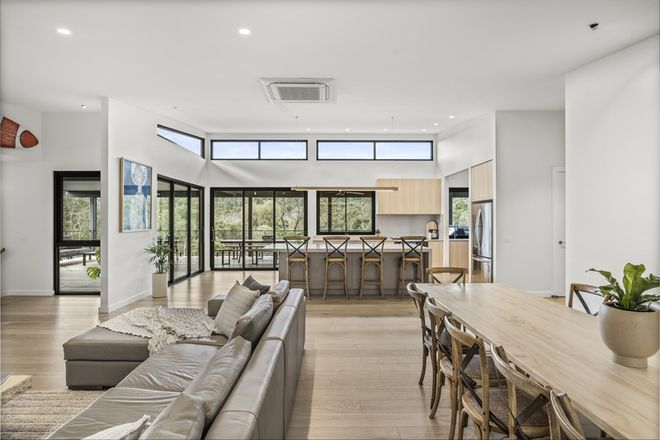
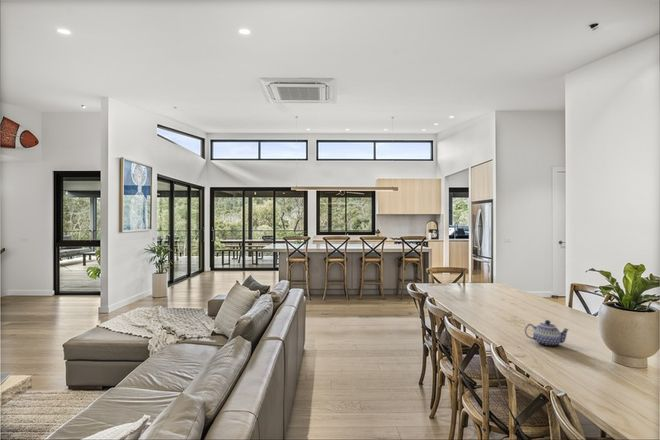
+ teapot [524,319,570,347]
